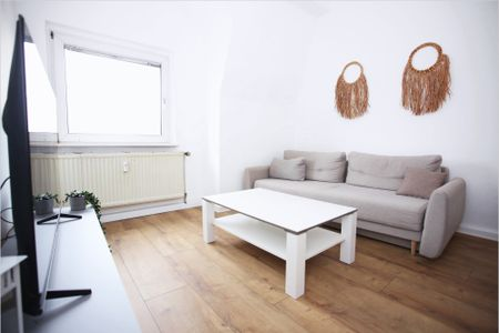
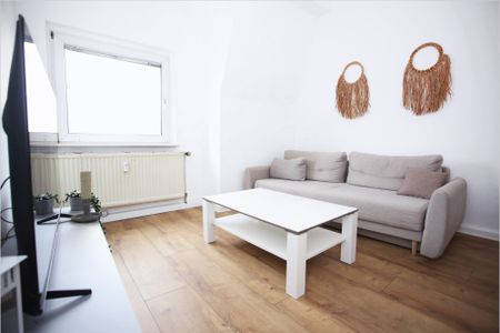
+ candle holder [70,170,110,223]
